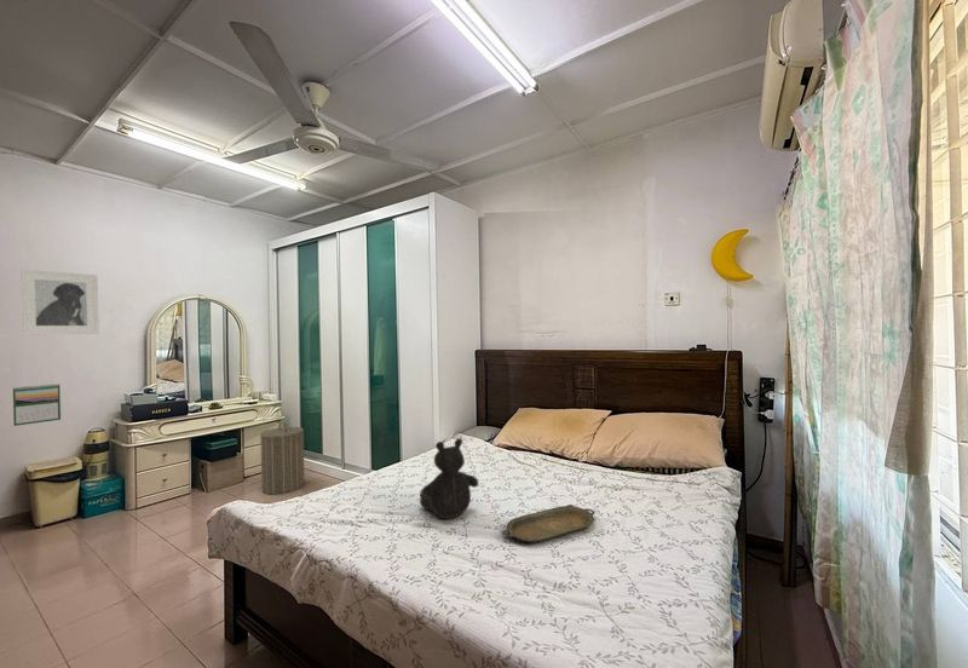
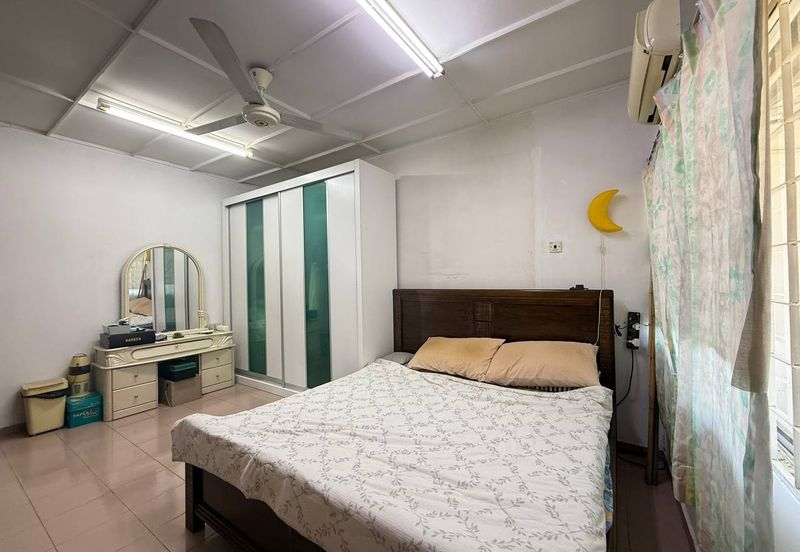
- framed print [19,269,100,336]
- calendar [12,382,62,427]
- teddy bear [419,437,479,520]
- serving tray [502,503,597,543]
- laundry hamper [259,421,306,496]
